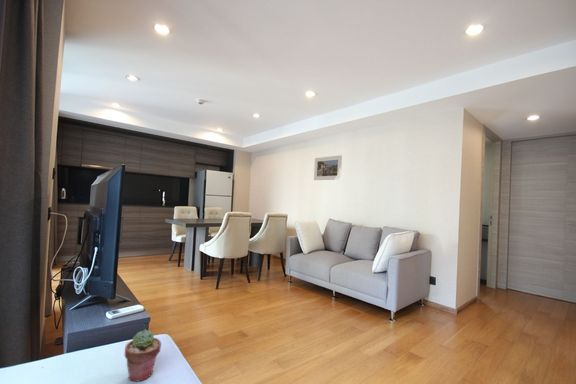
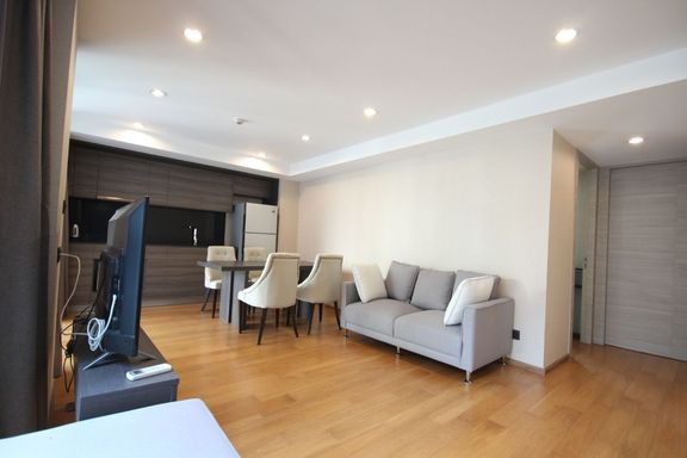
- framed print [313,154,343,181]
- potted succulent [124,329,162,383]
